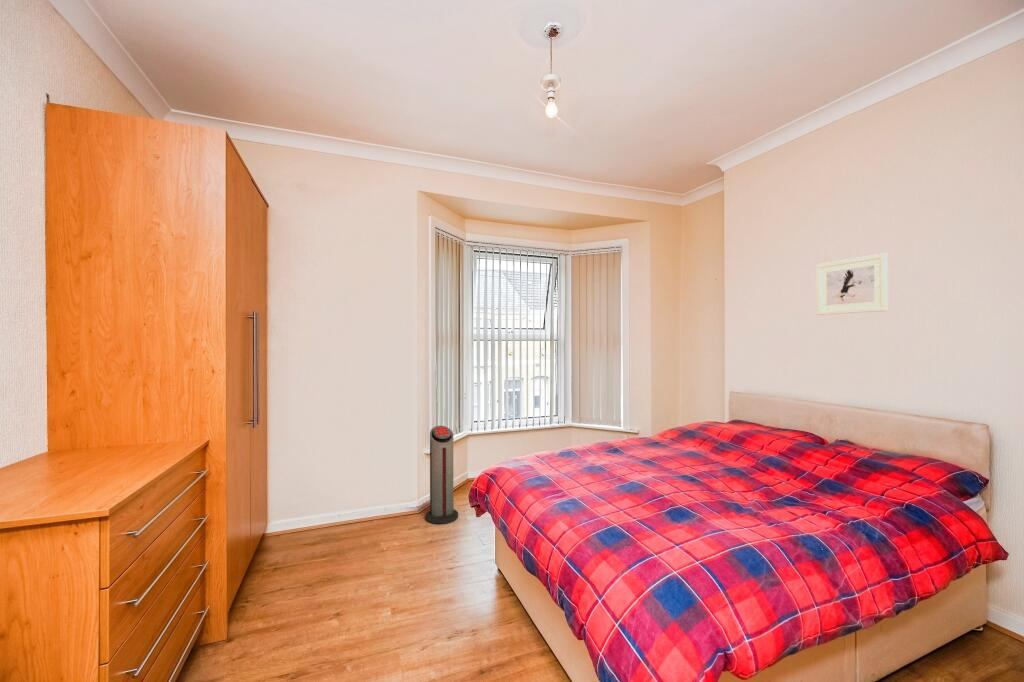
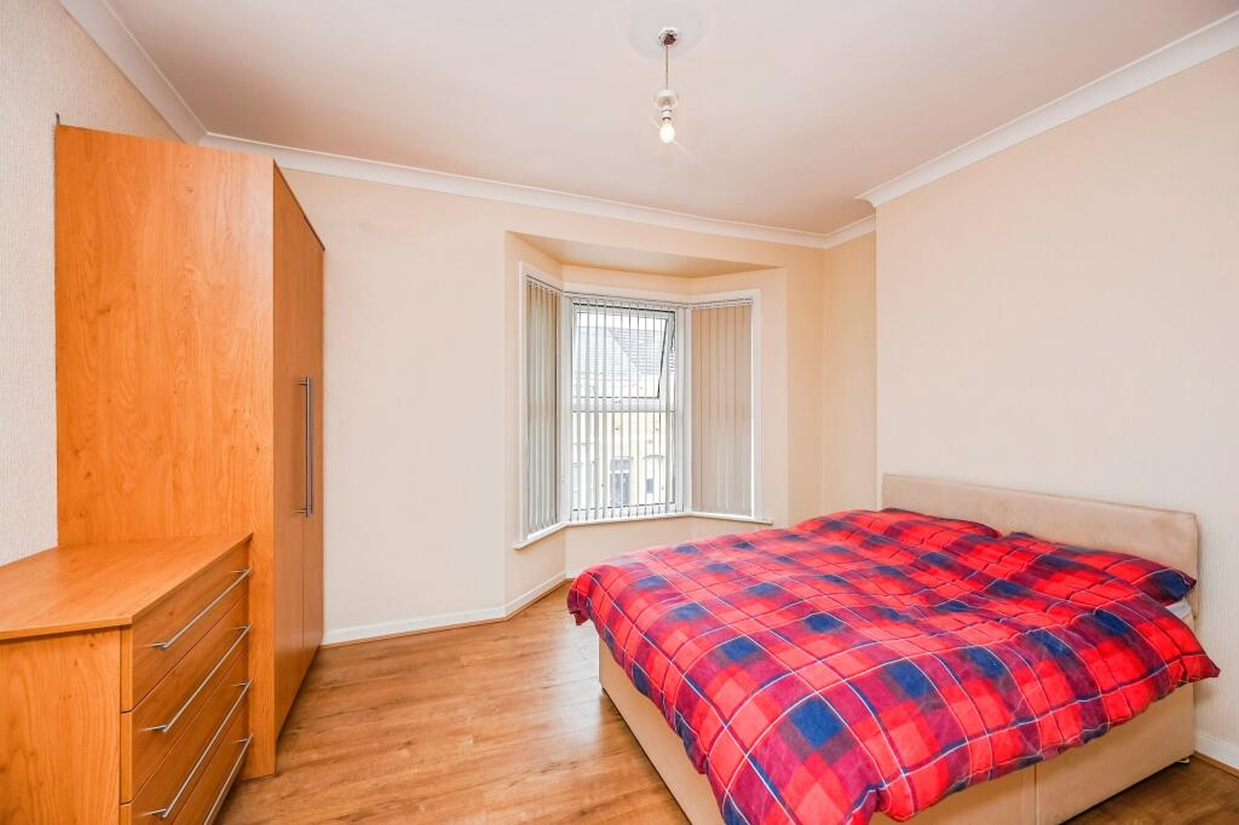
- air purifier [424,425,459,525]
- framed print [816,252,889,316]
